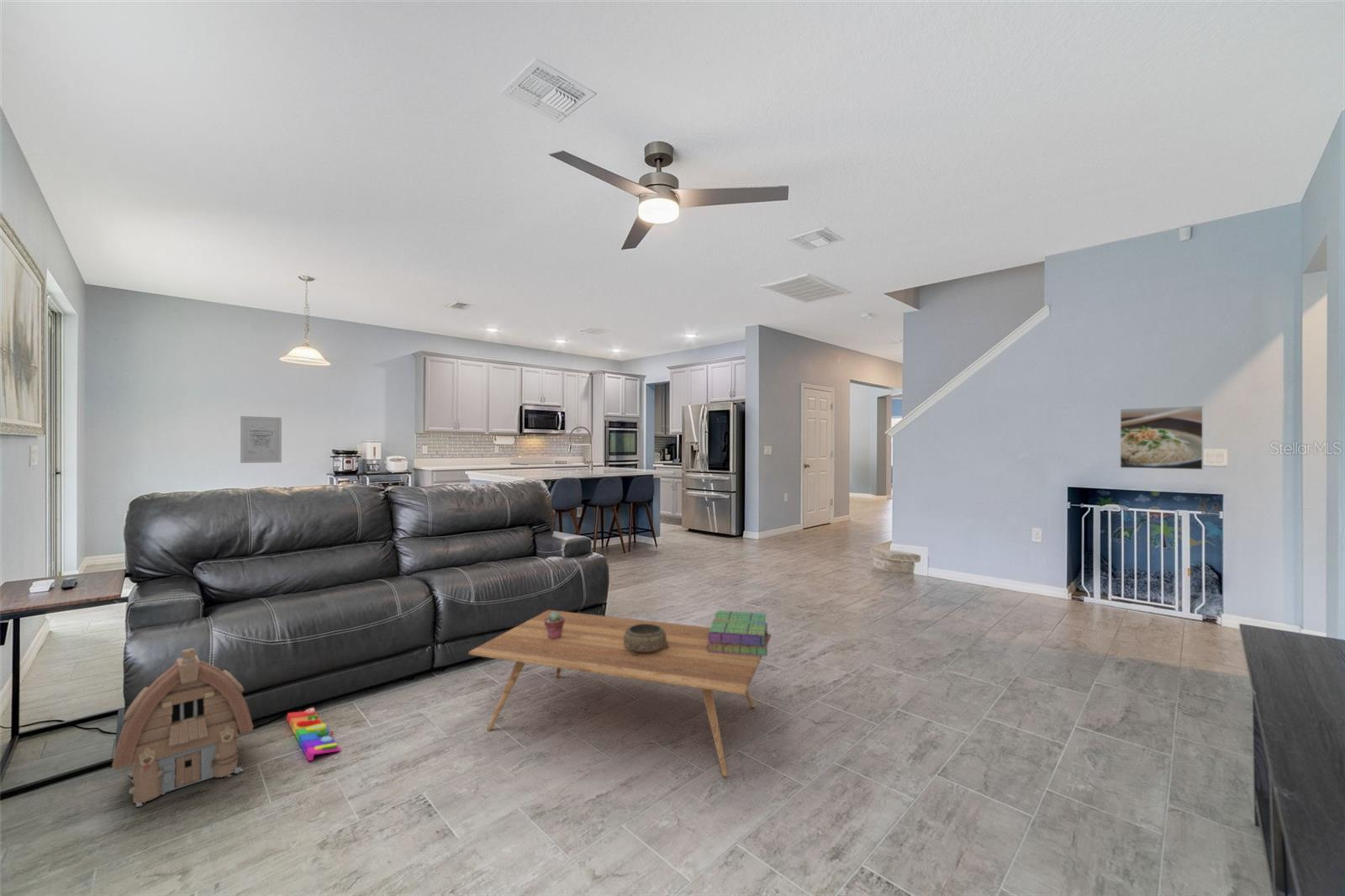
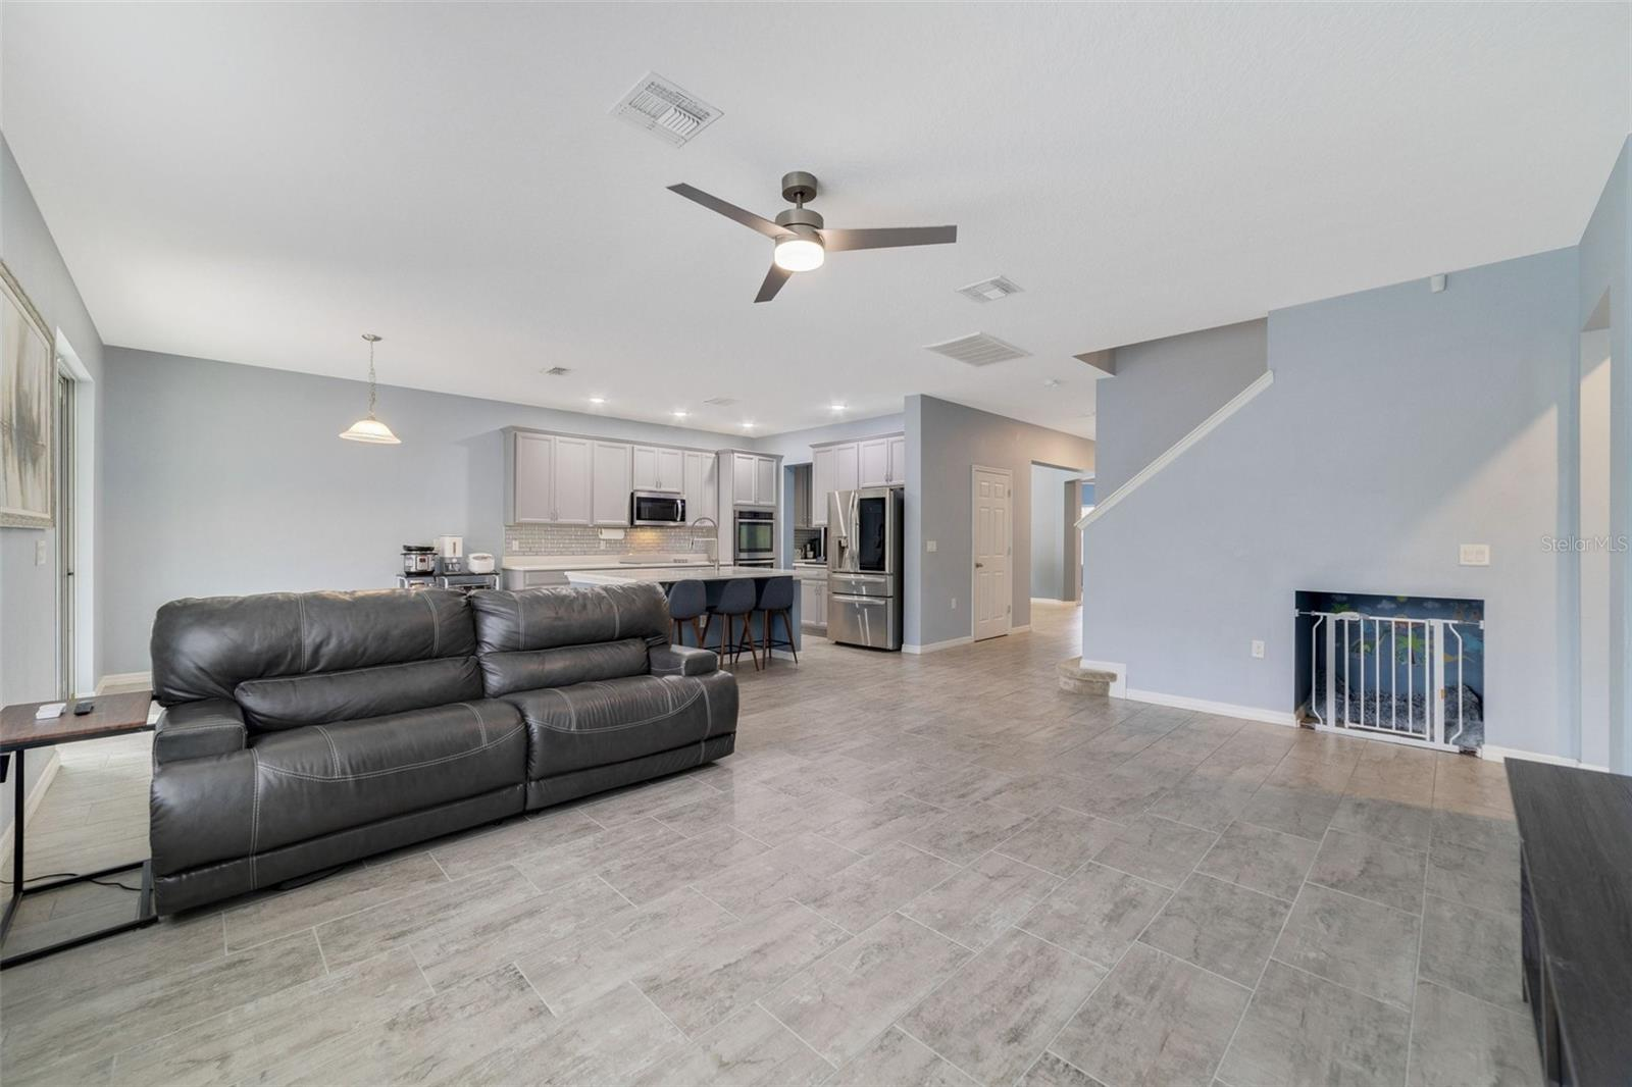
- knob puzzle [286,707,341,762]
- wall art [240,415,282,464]
- stack of books [707,610,768,657]
- toy house [111,647,254,808]
- potted succulent [545,612,565,640]
- decorative bowl [624,624,669,656]
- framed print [1119,404,1204,471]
- coffee table [467,609,773,777]
